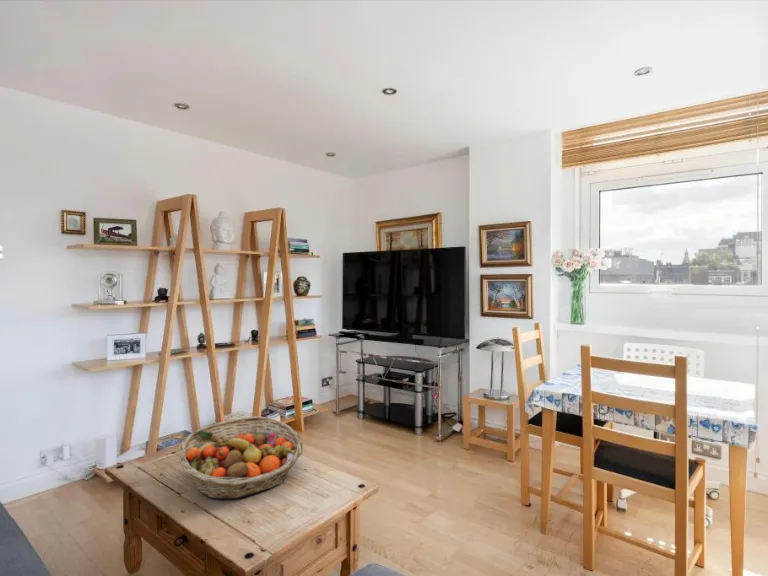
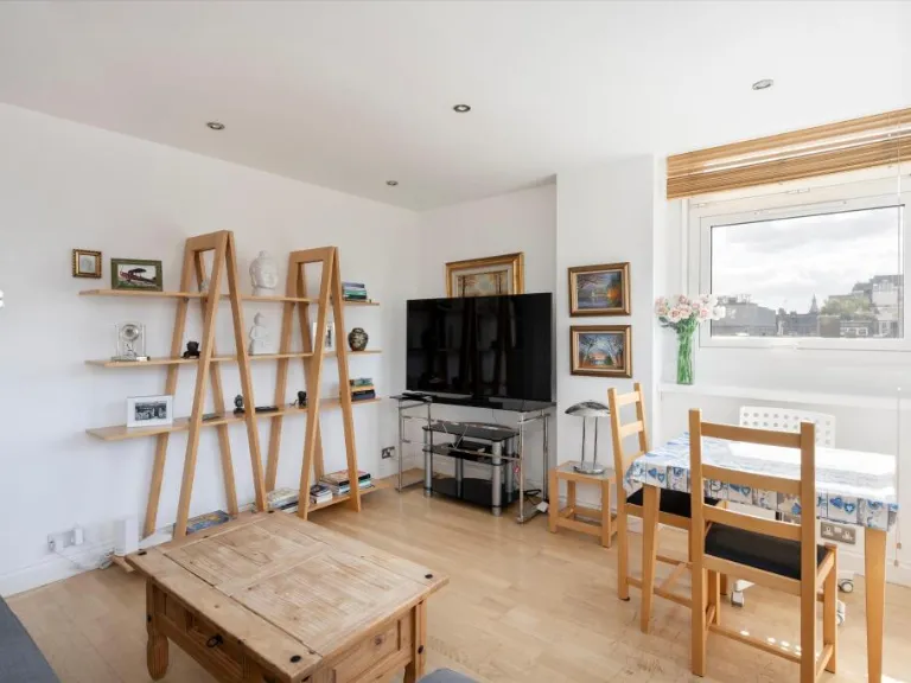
- fruit basket [178,415,304,500]
